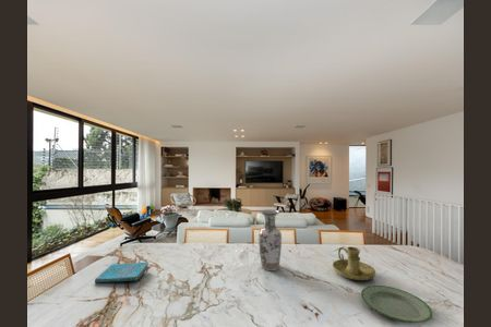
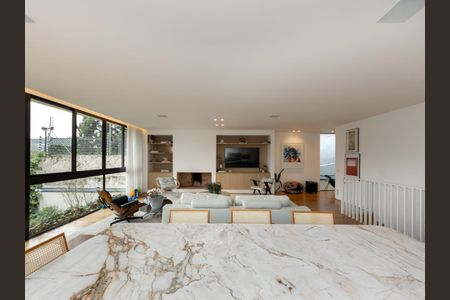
- plate [360,284,434,324]
- cover [94,261,151,283]
- vase [258,208,283,271]
- candle holder [332,245,376,281]
